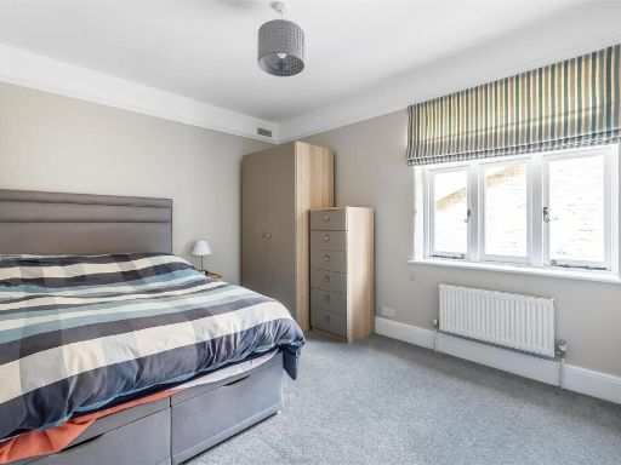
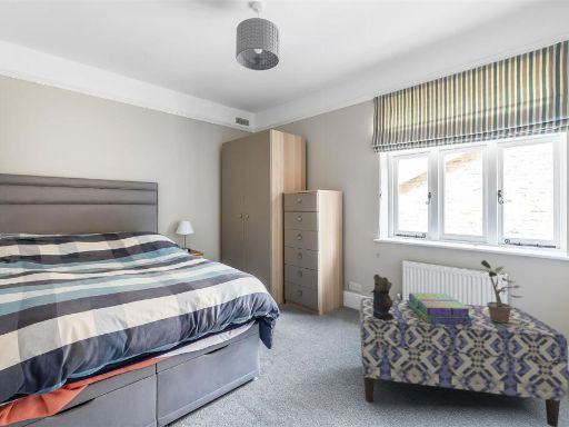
+ teddy bear [370,274,393,320]
+ potted plant [480,259,522,322]
+ stack of books [406,291,473,325]
+ bench [358,297,569,427]
